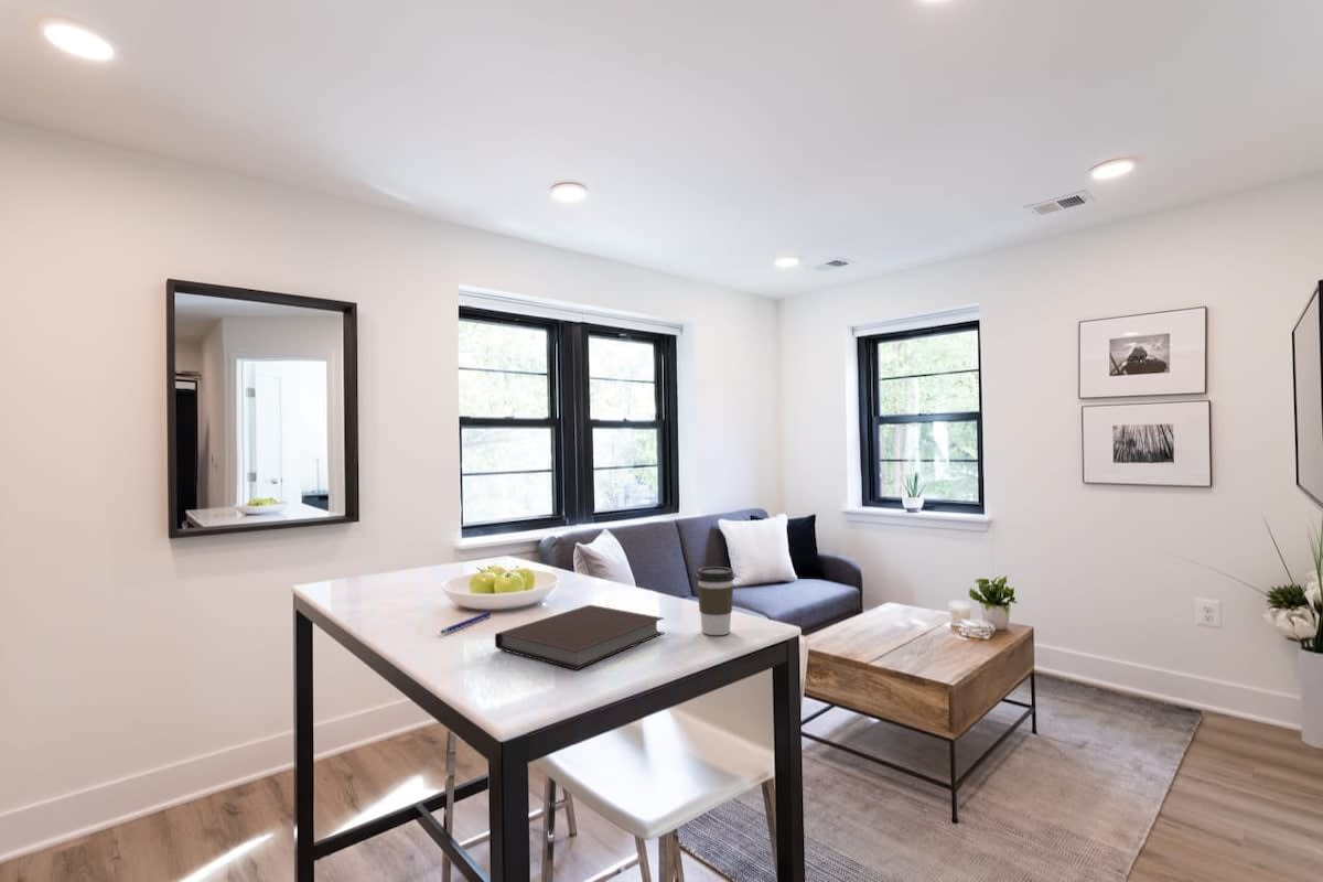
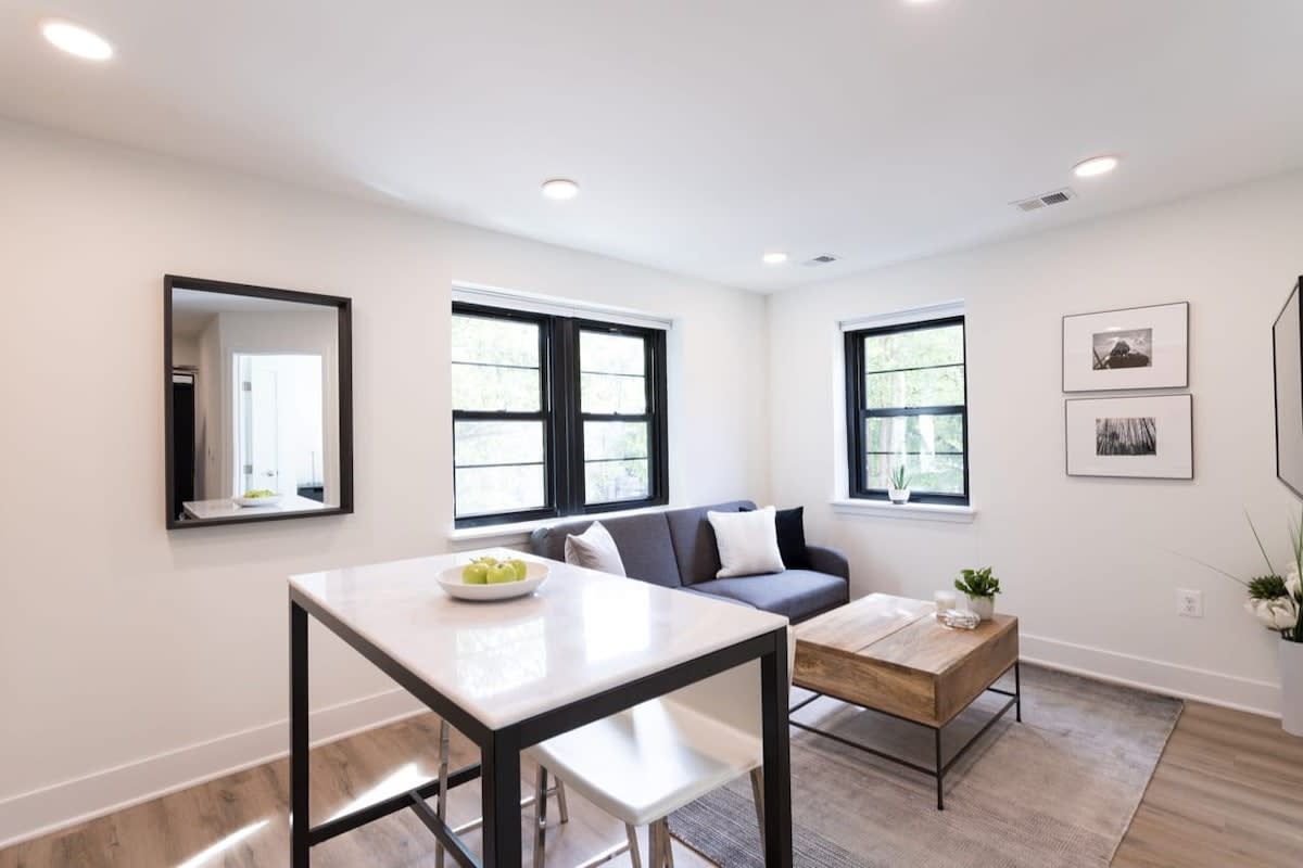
- pen [440,611,492,635]
- coffee cup [696,566,735,636]
- notebook [494,604,666,671]
